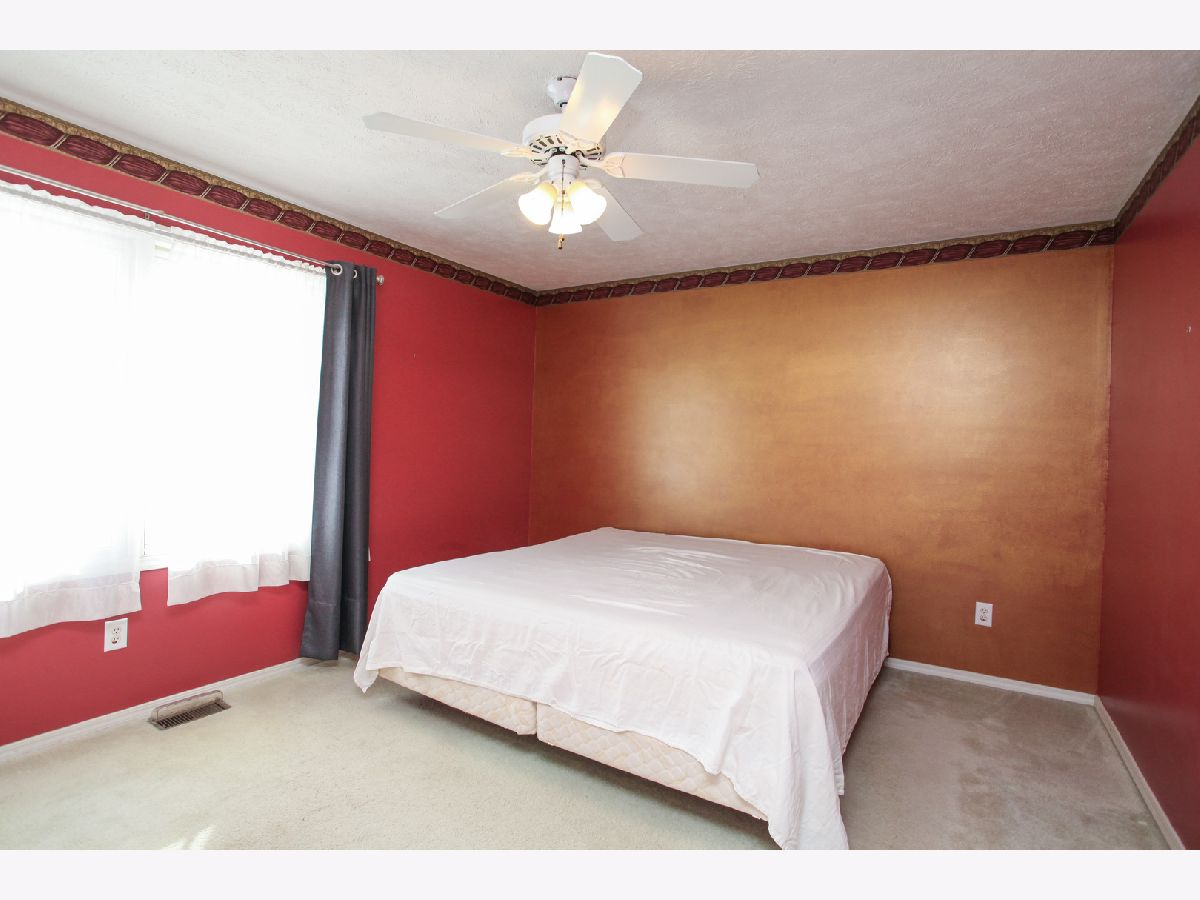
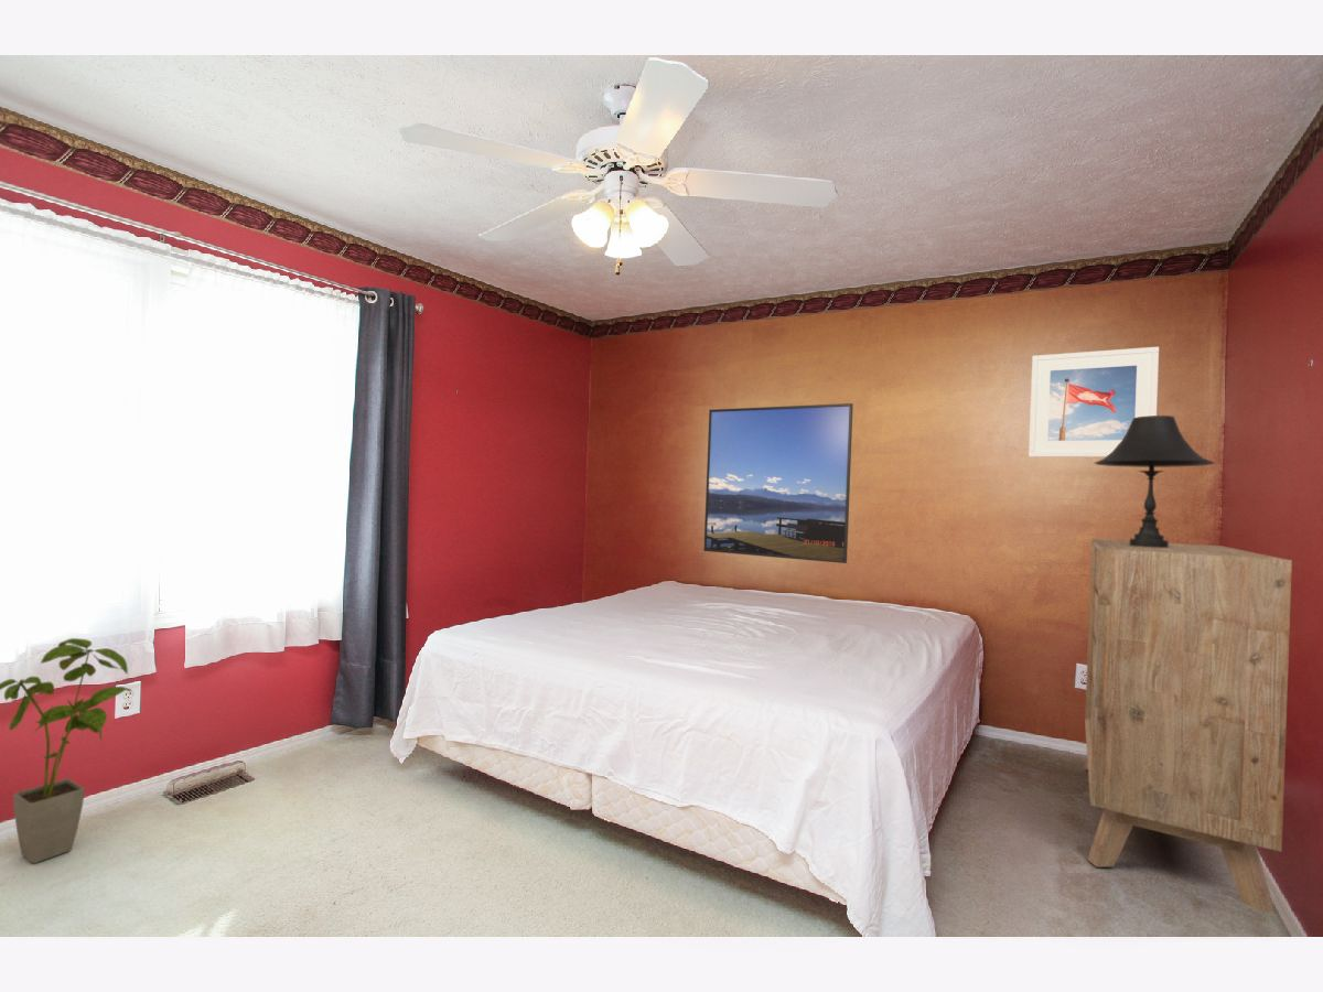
+ dresser [1083,538,1293,915]
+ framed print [1028,346,1160,459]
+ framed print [702,402,854,564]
+ table lamp [1093,414,1215,548]
+ house plant [0,637,132,864]
